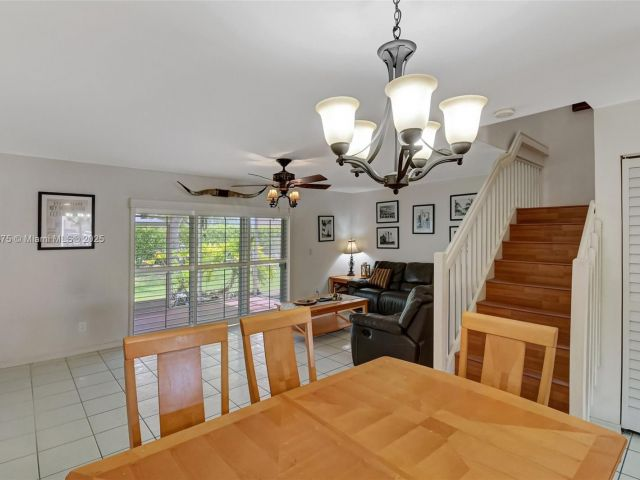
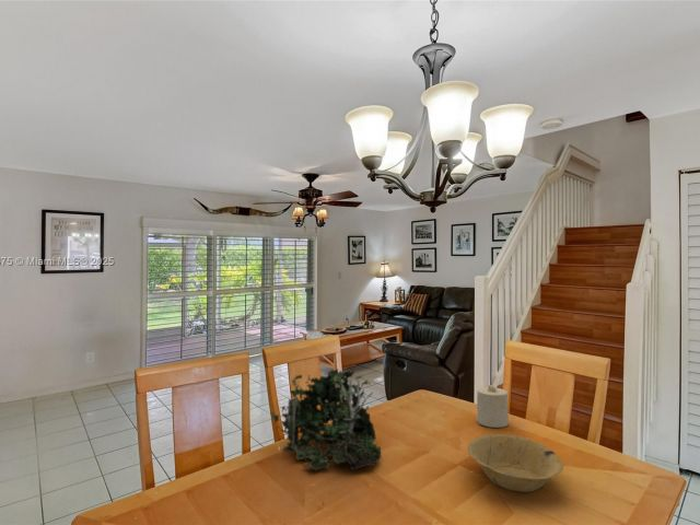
+ bowl [466,433,564,493]
+ plant [270,369,383,472]
+ candle [476,384,510,429]
